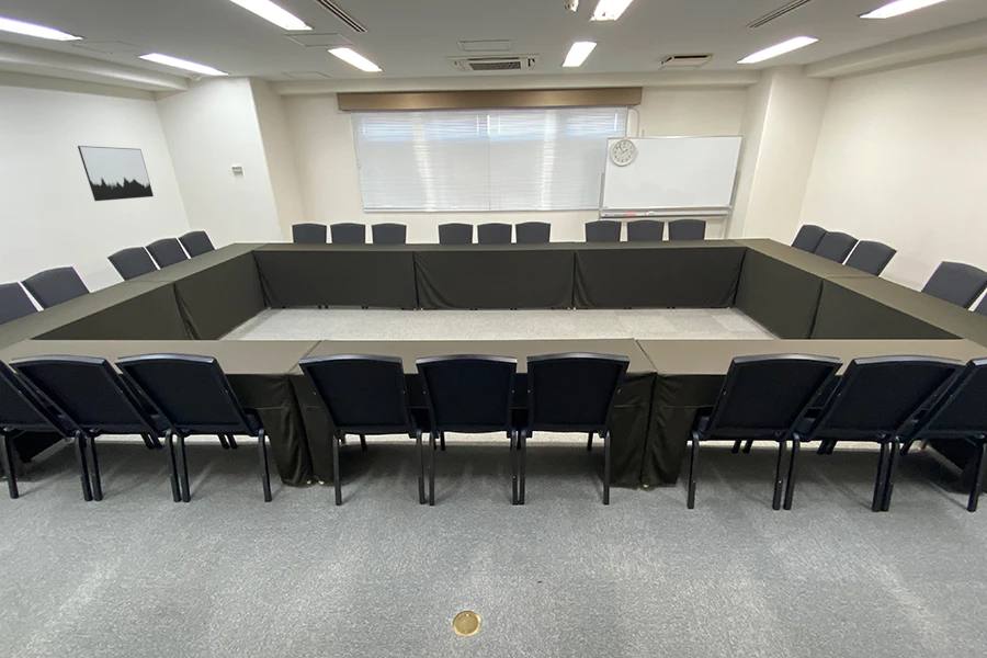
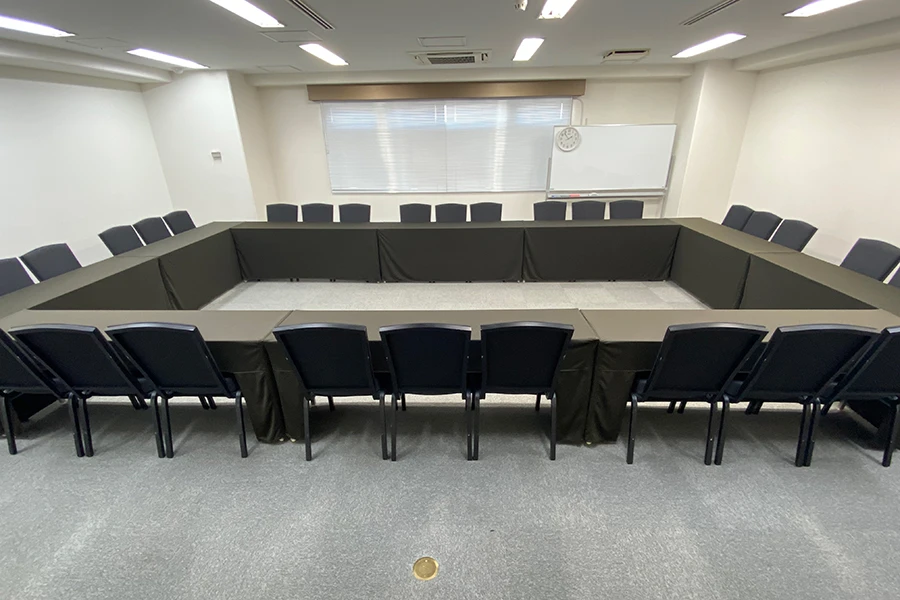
- wall art [77,145,155,202]
